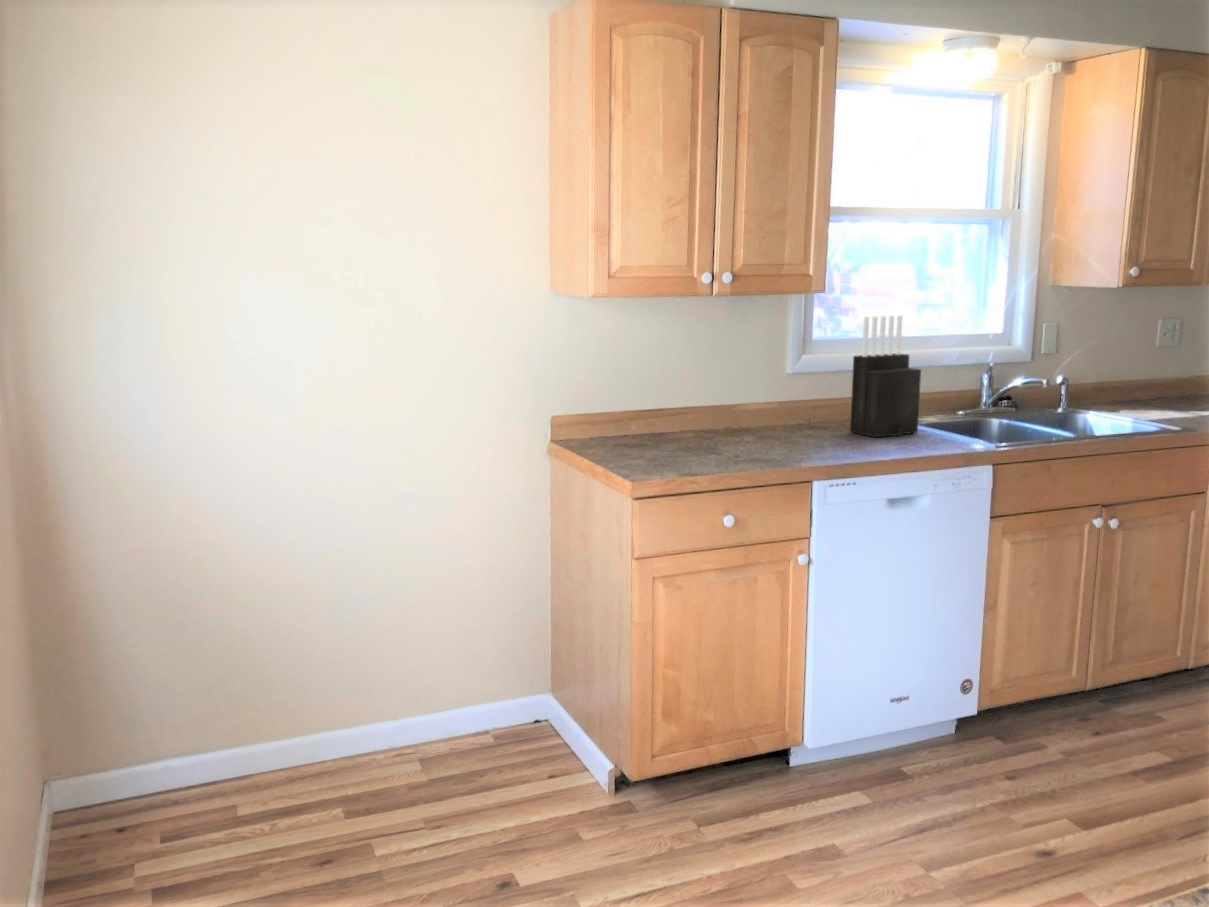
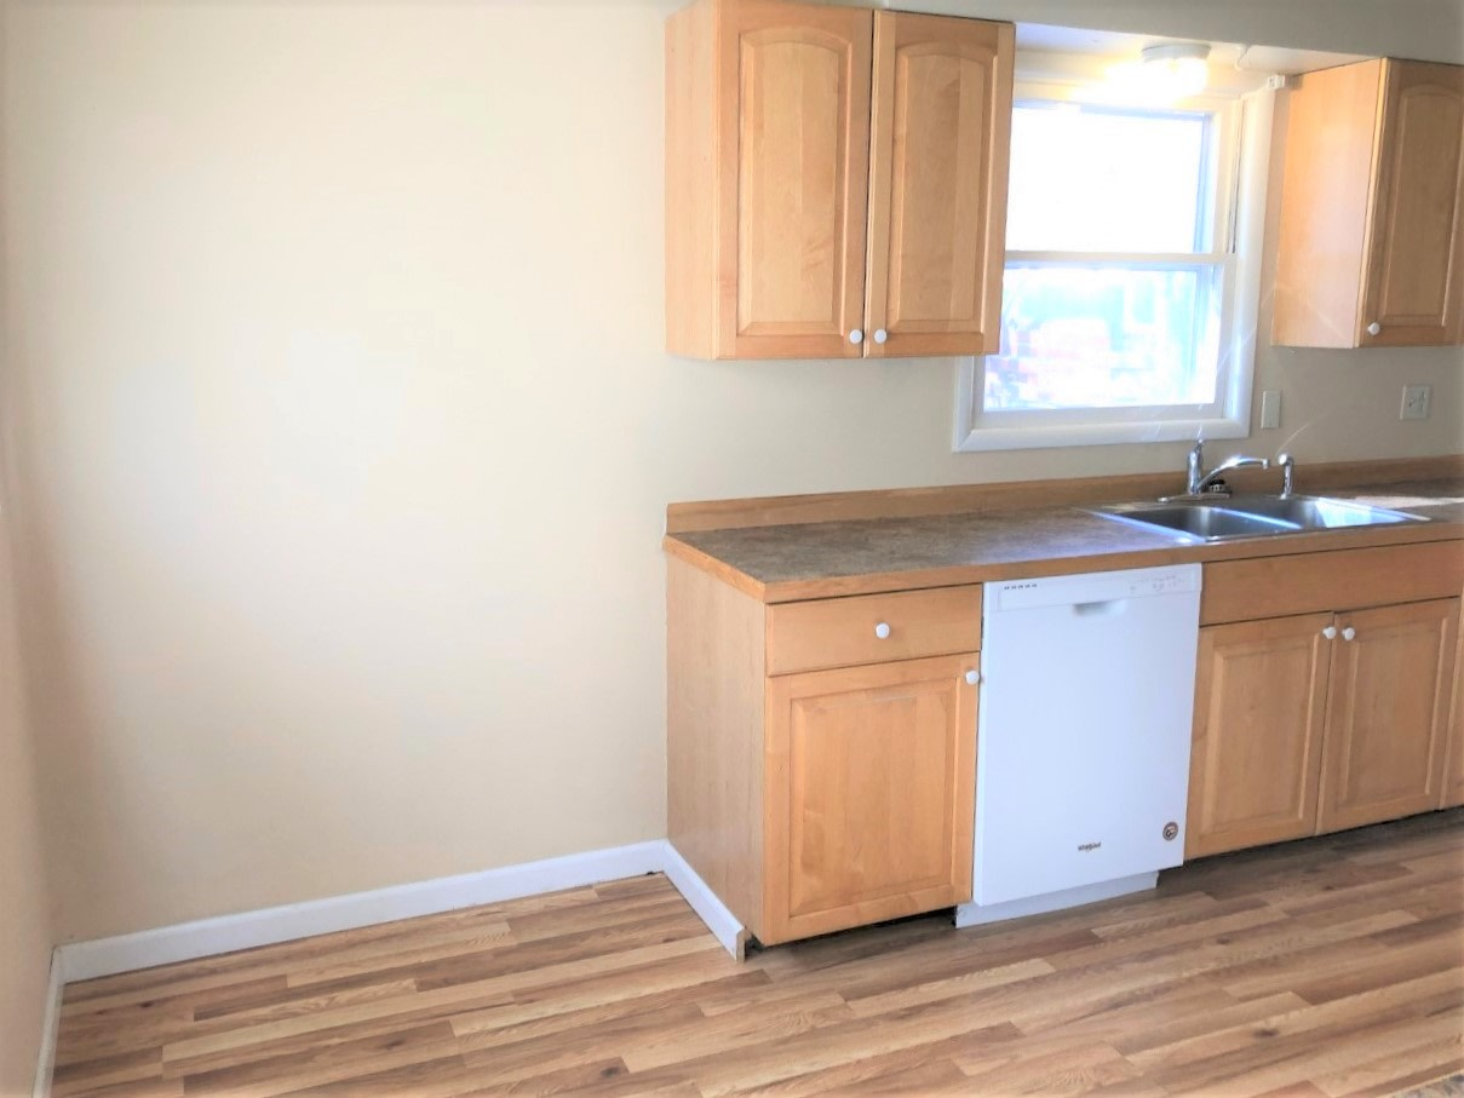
- knife block [849,314,922,439]
